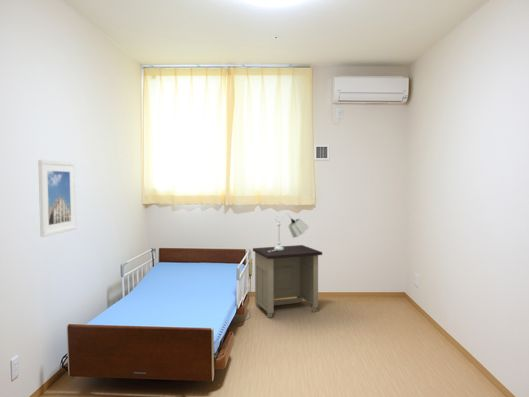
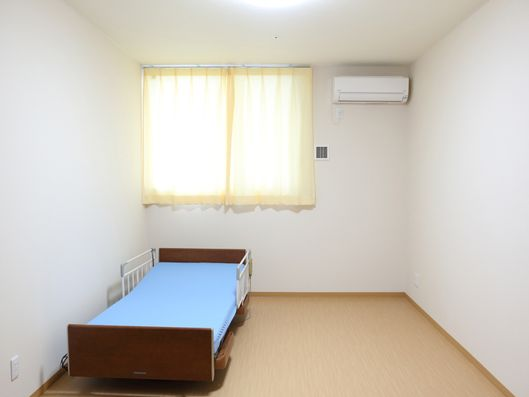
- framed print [37,159,78,238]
- nightstand [252,244,323,319]
- table lamp [268,212,309,252]
